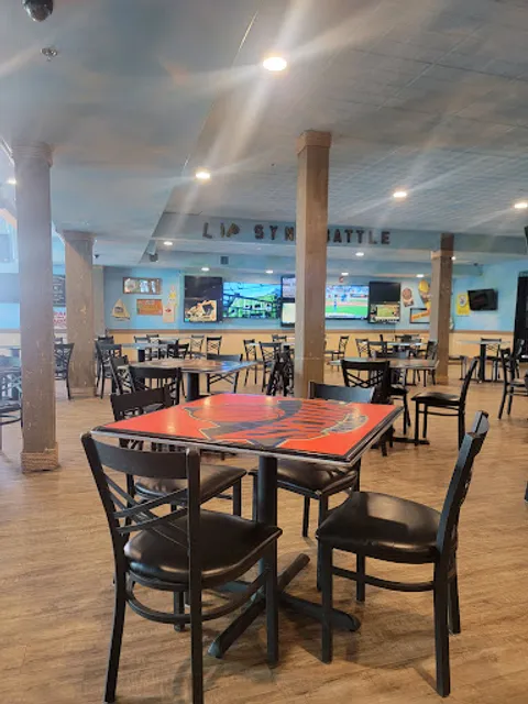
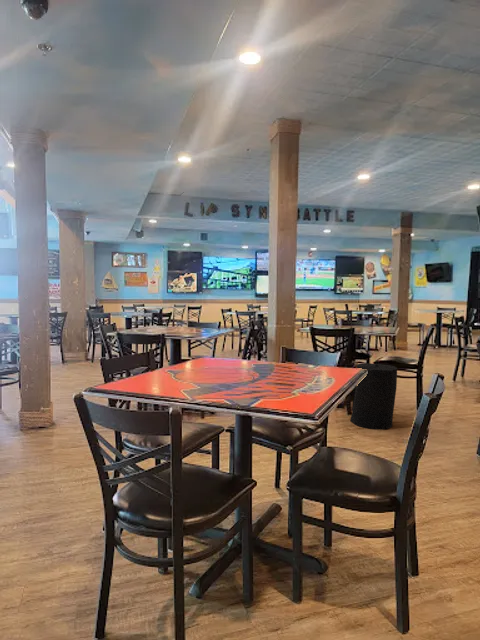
+ trash can [349,361,398,431]
